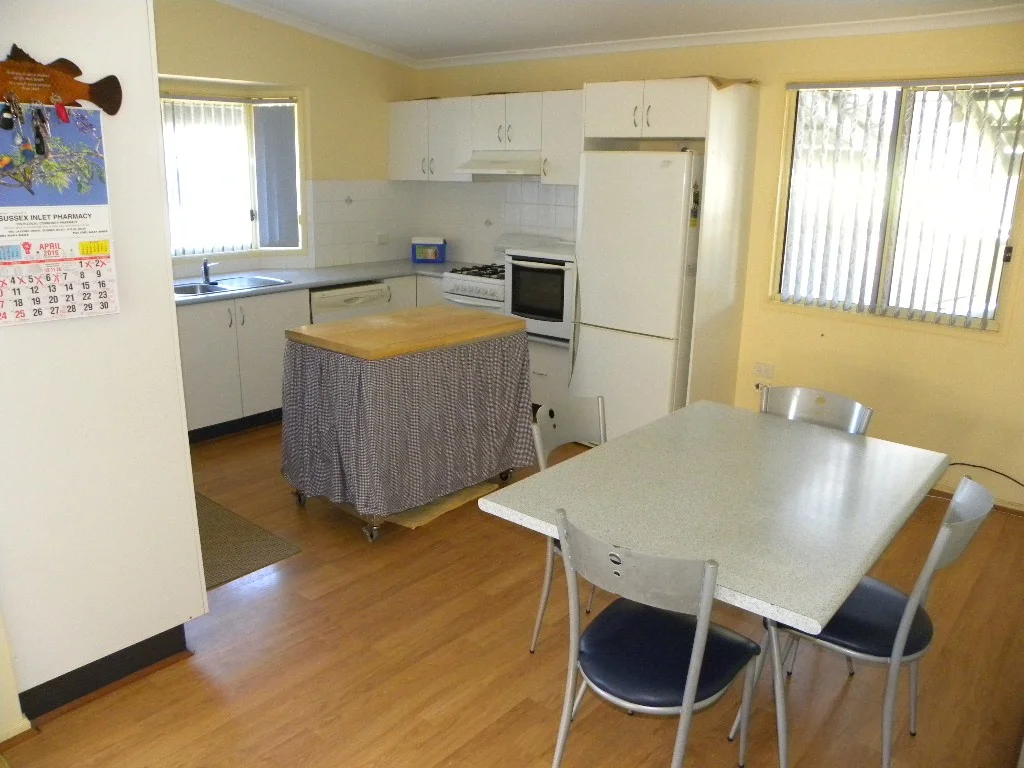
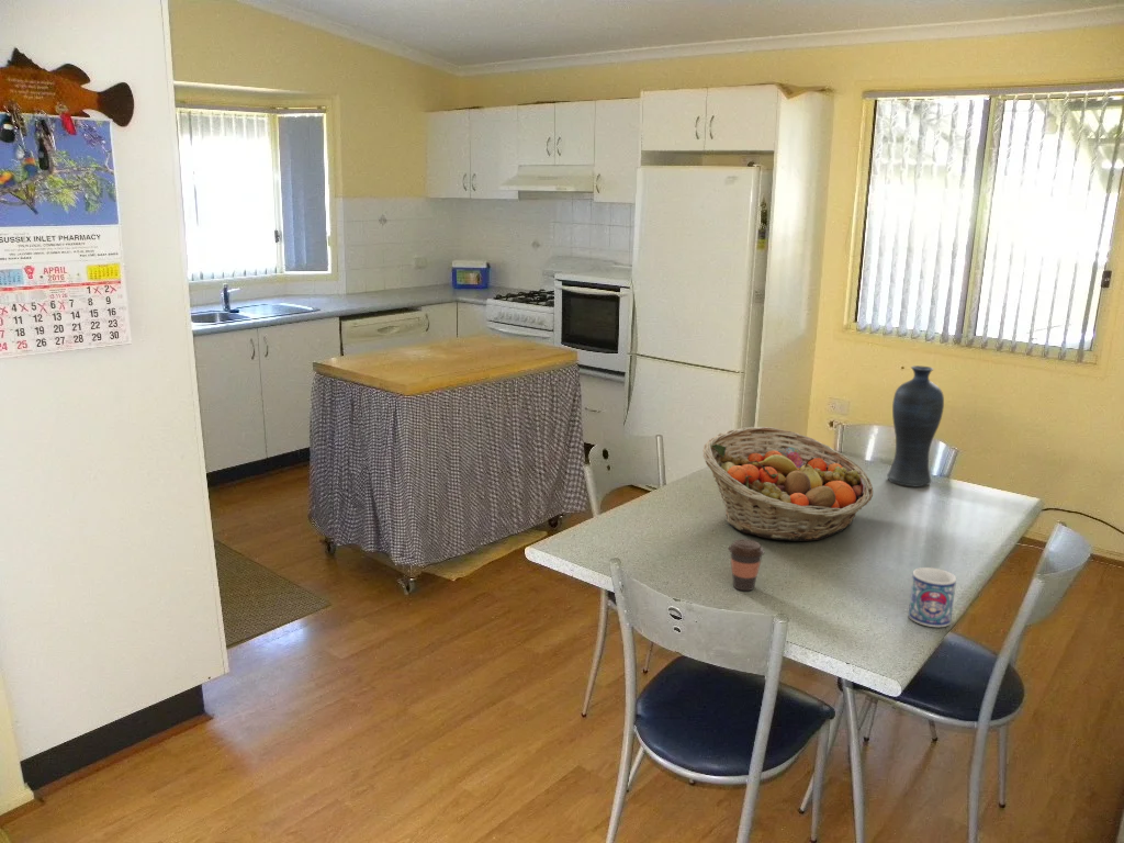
+ fruit basket [701,426,874,542]
+ mug [908,566,957,628]
+ coffee cup [728,539,765,592]
+ vase [886,364,945,487]
